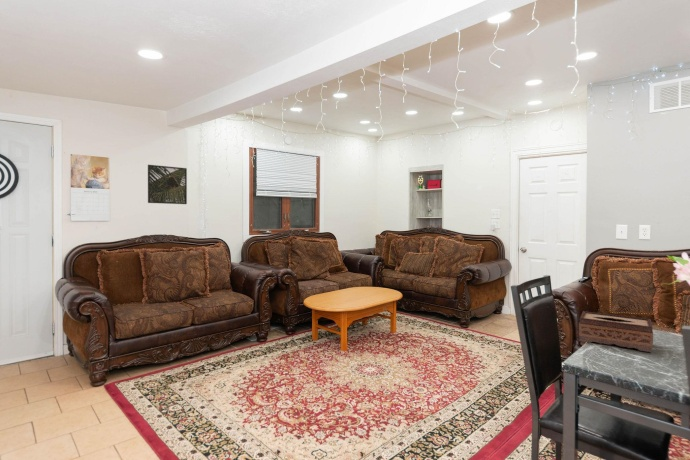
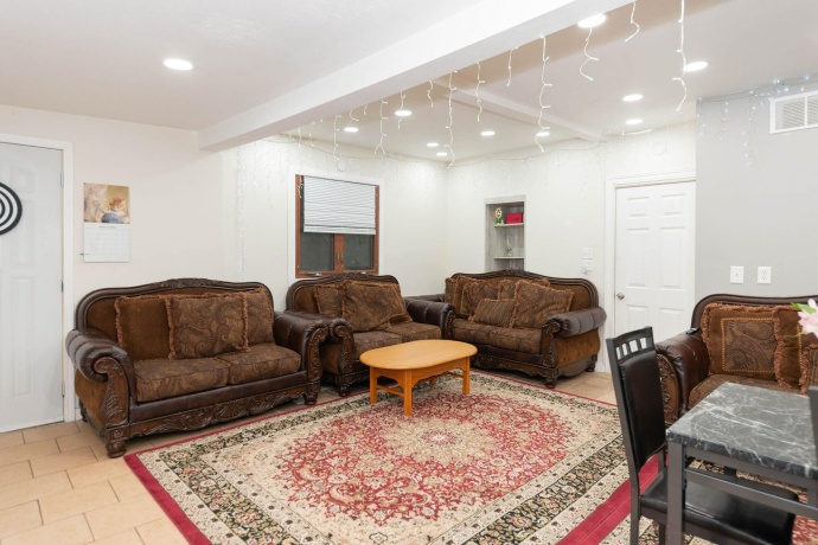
- tissue box [578,310,654,353]
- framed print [147,164,188,205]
